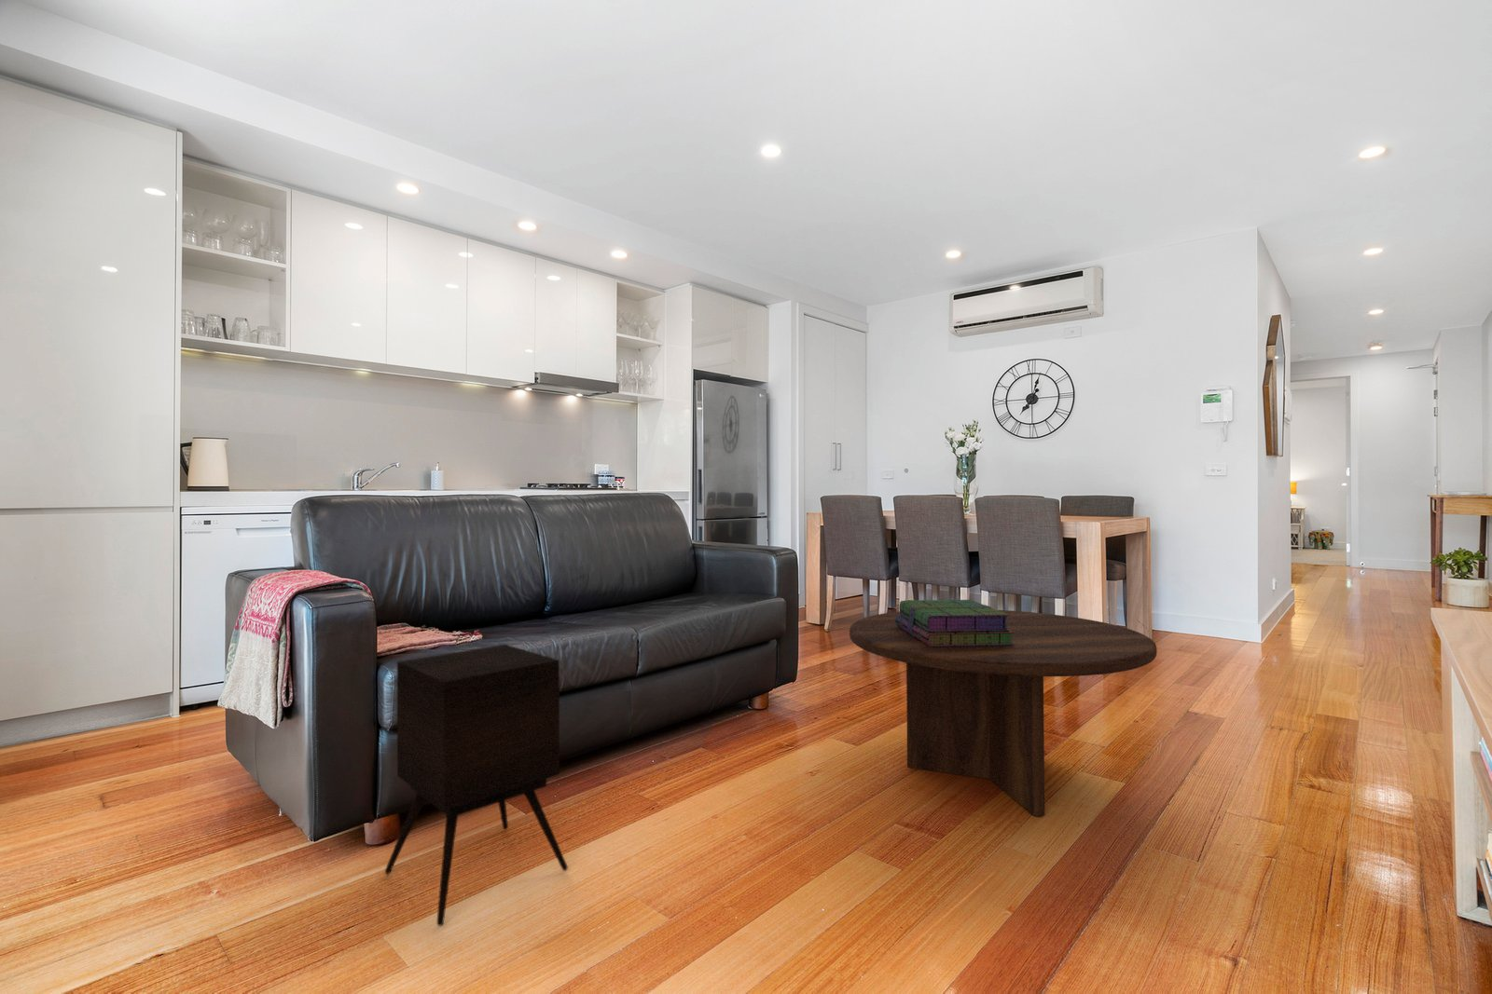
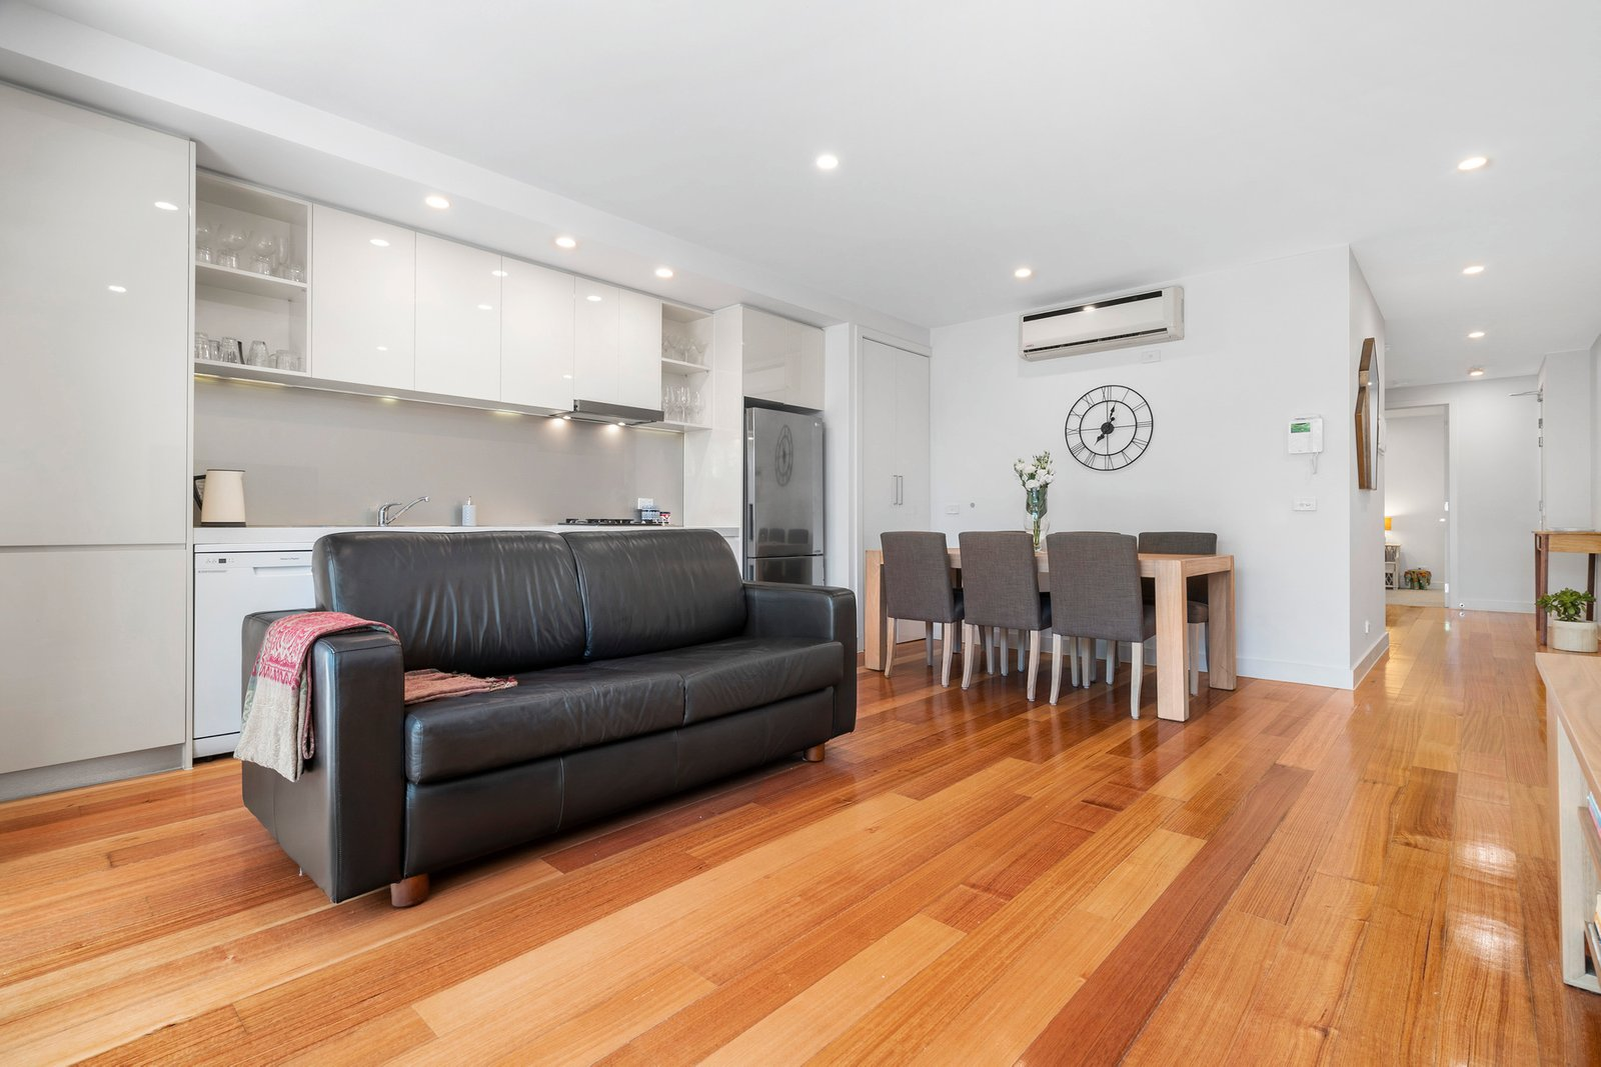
- stack of books [895,599,1015,647]
- side table [384,643,568,927]
- coffee table [848,609,1158,816]
